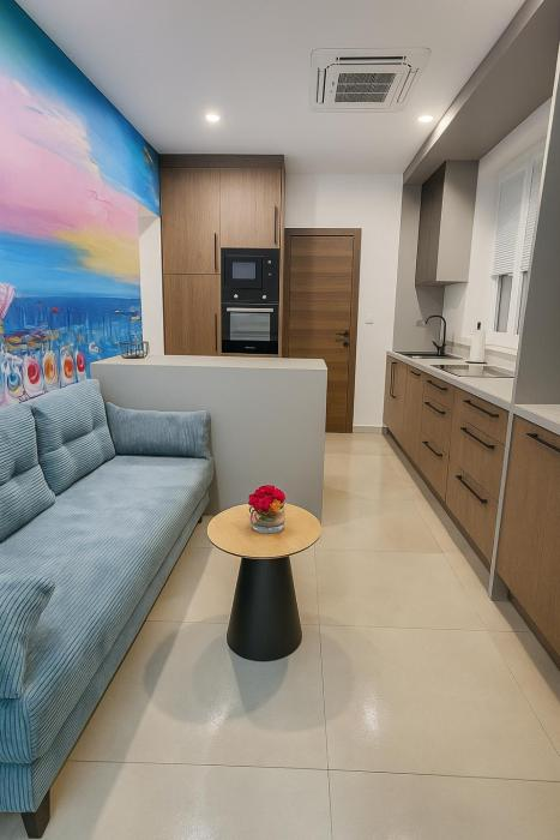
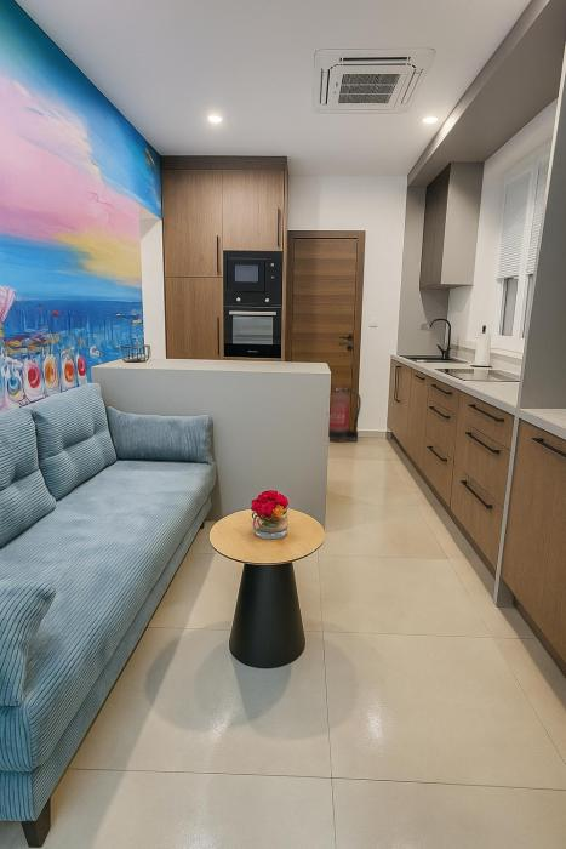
+ fire extinguisher [328,382,362,444]
